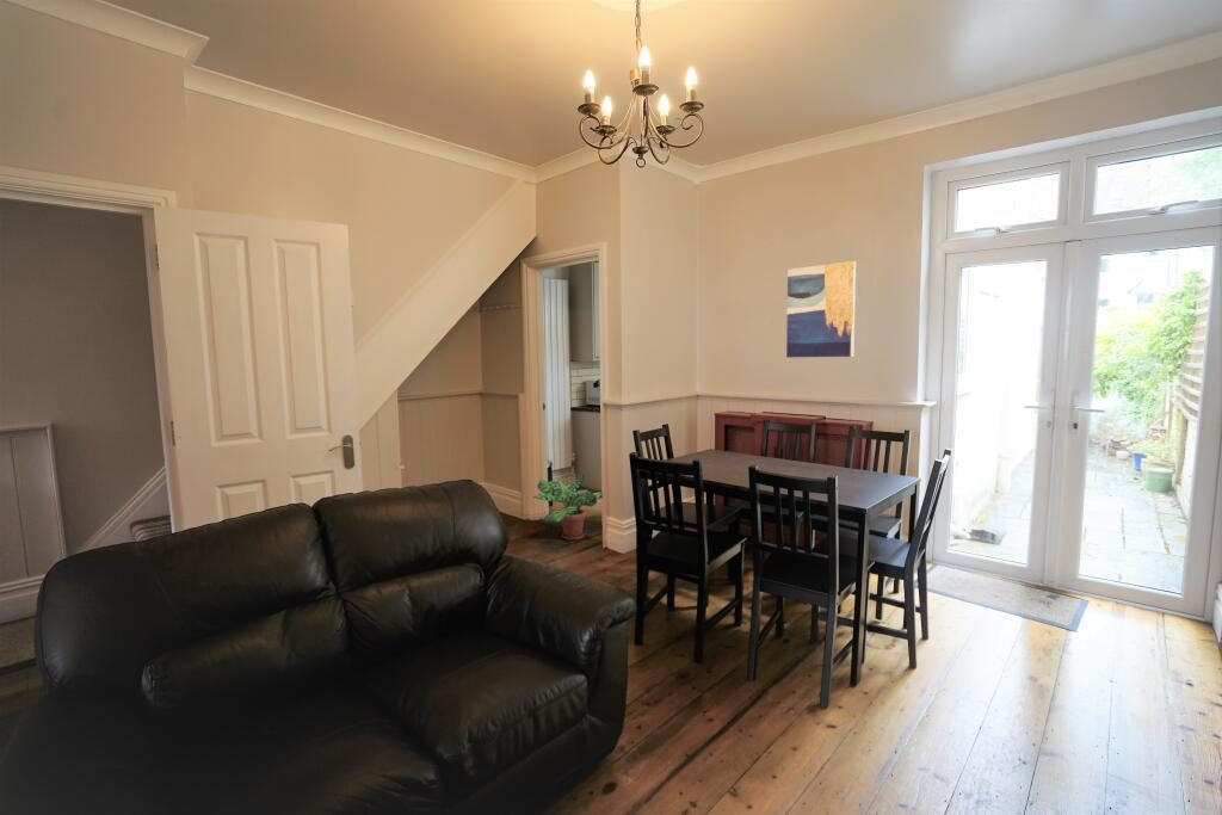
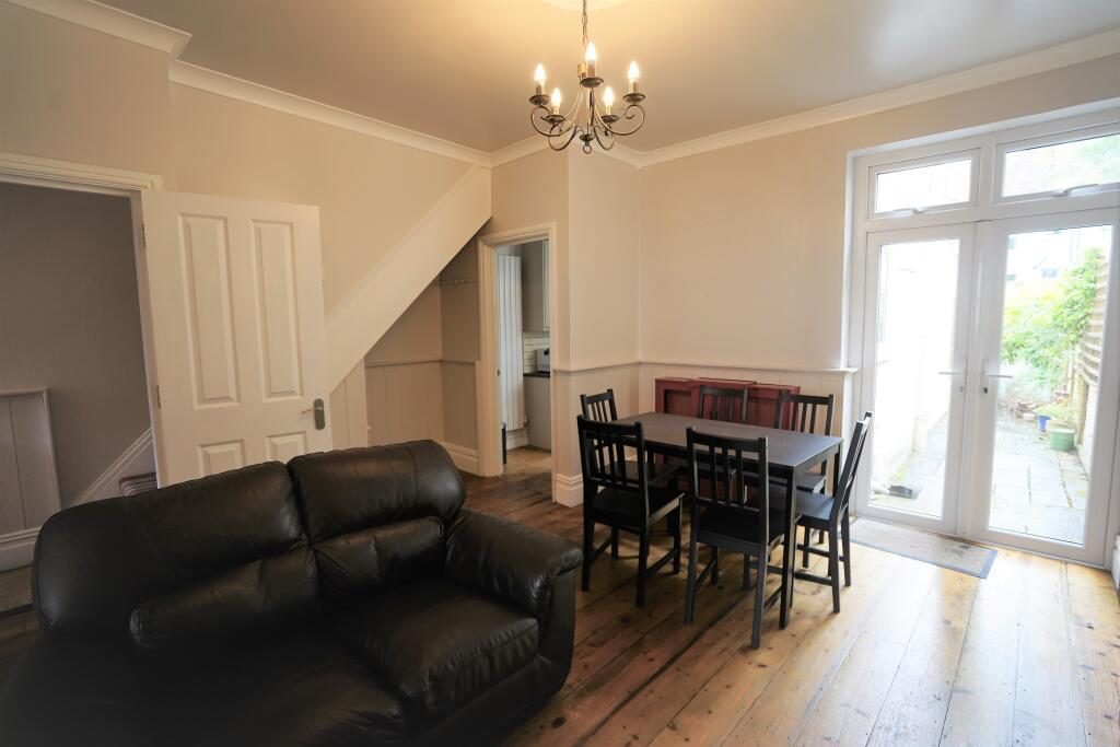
- wall art [785,260,857,358]
- potted plant [532,473,604,542]
